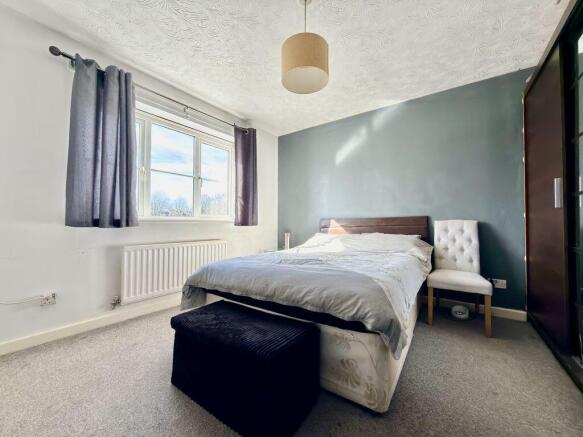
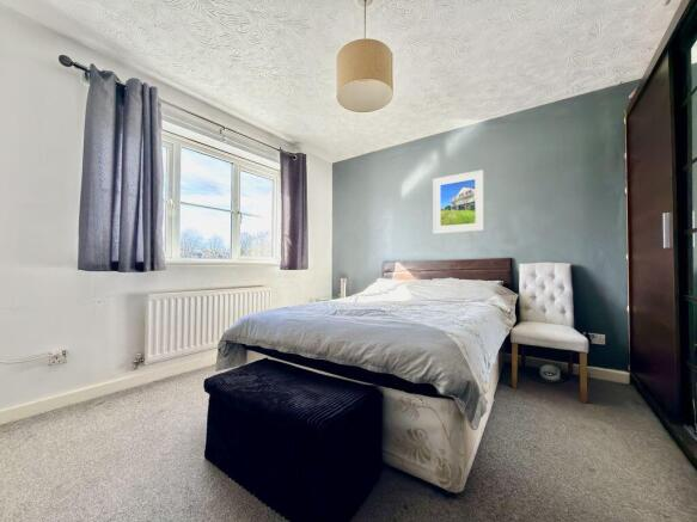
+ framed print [432,168,485,235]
